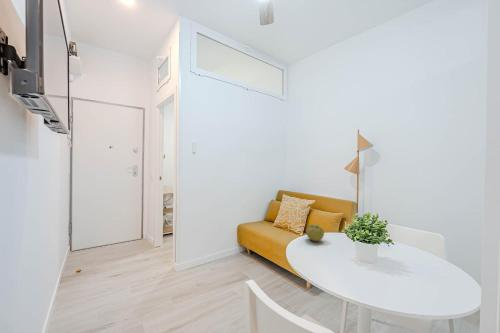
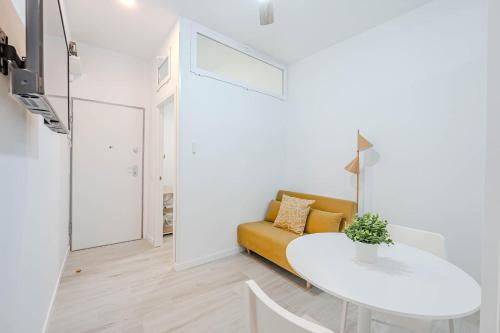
- fruit [305,223,325,242]
